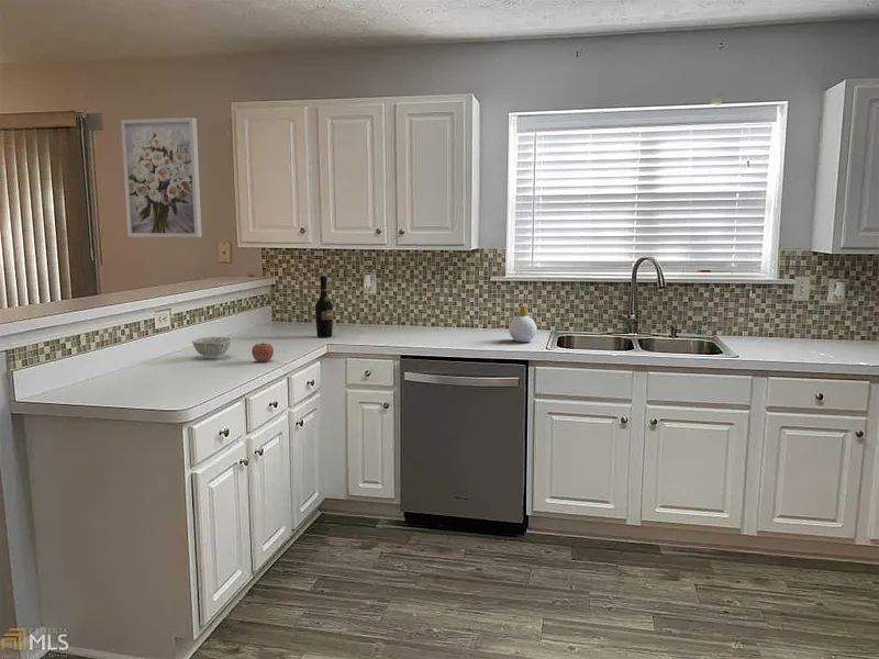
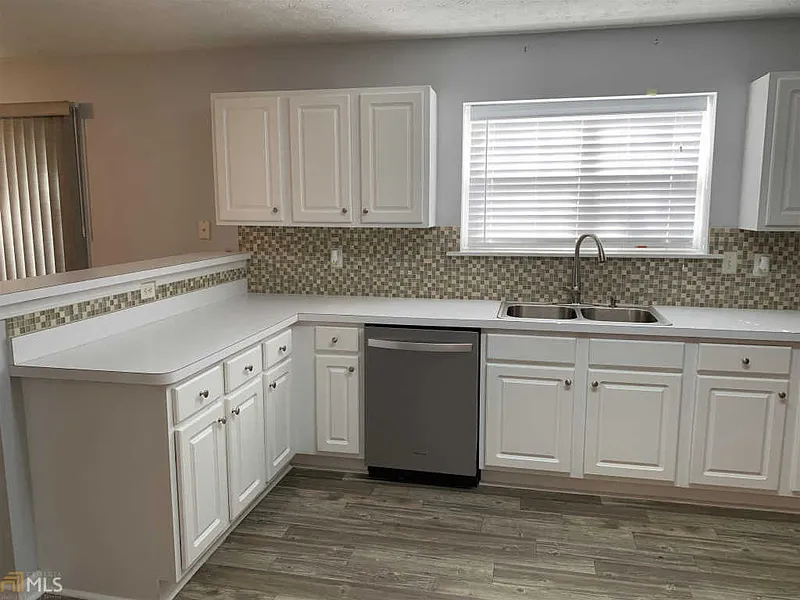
- bowl [190,336,233,360]
- apple [251,343,275,362]
- wall art [120,116,203,238]
- soap bottle [508,304,537,343]
- wine bottle [314,275,334,338]
